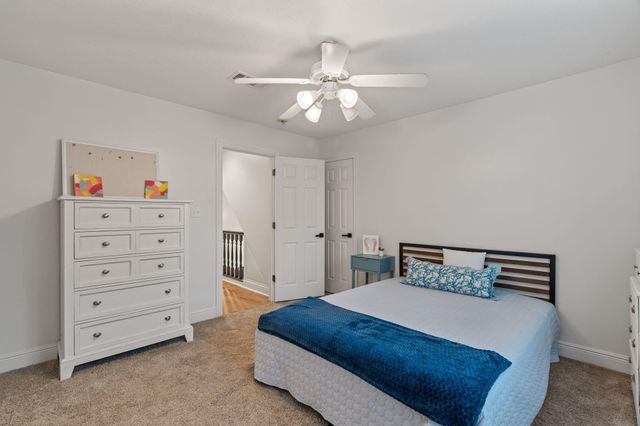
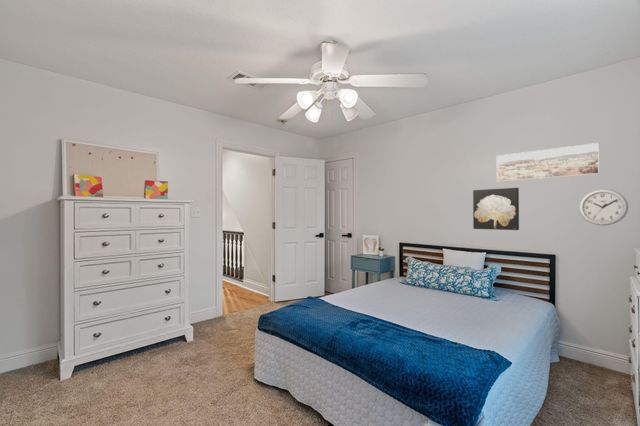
+ wall clock [578,188,629,226]
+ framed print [496,142,600,182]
+ wall art [472,187,520,231]
